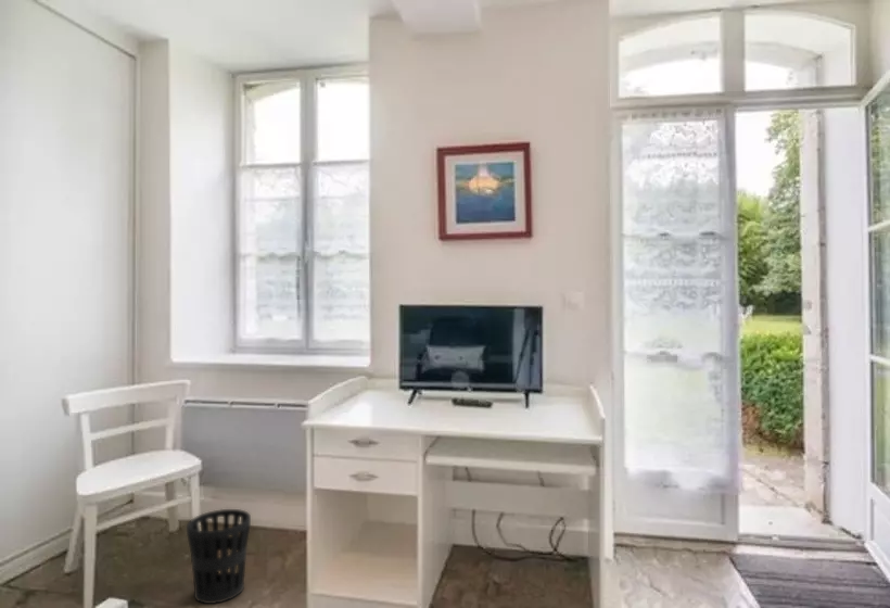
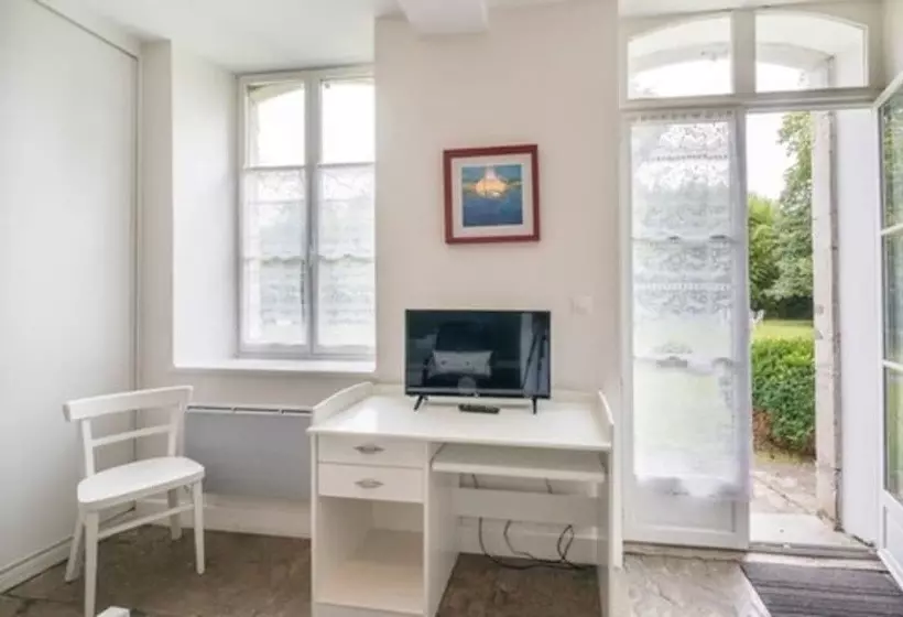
- wastebasket [186,508,252,605]
